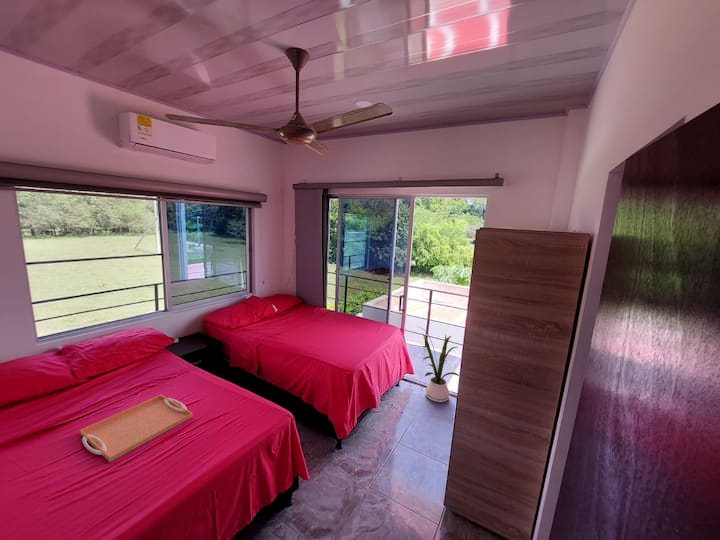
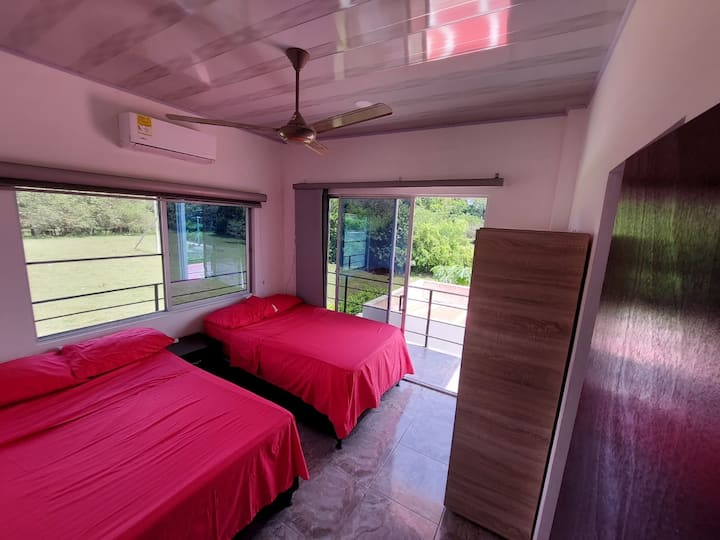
- serving tray [79,394,194,463]
- house plant [416,325,460,403]
